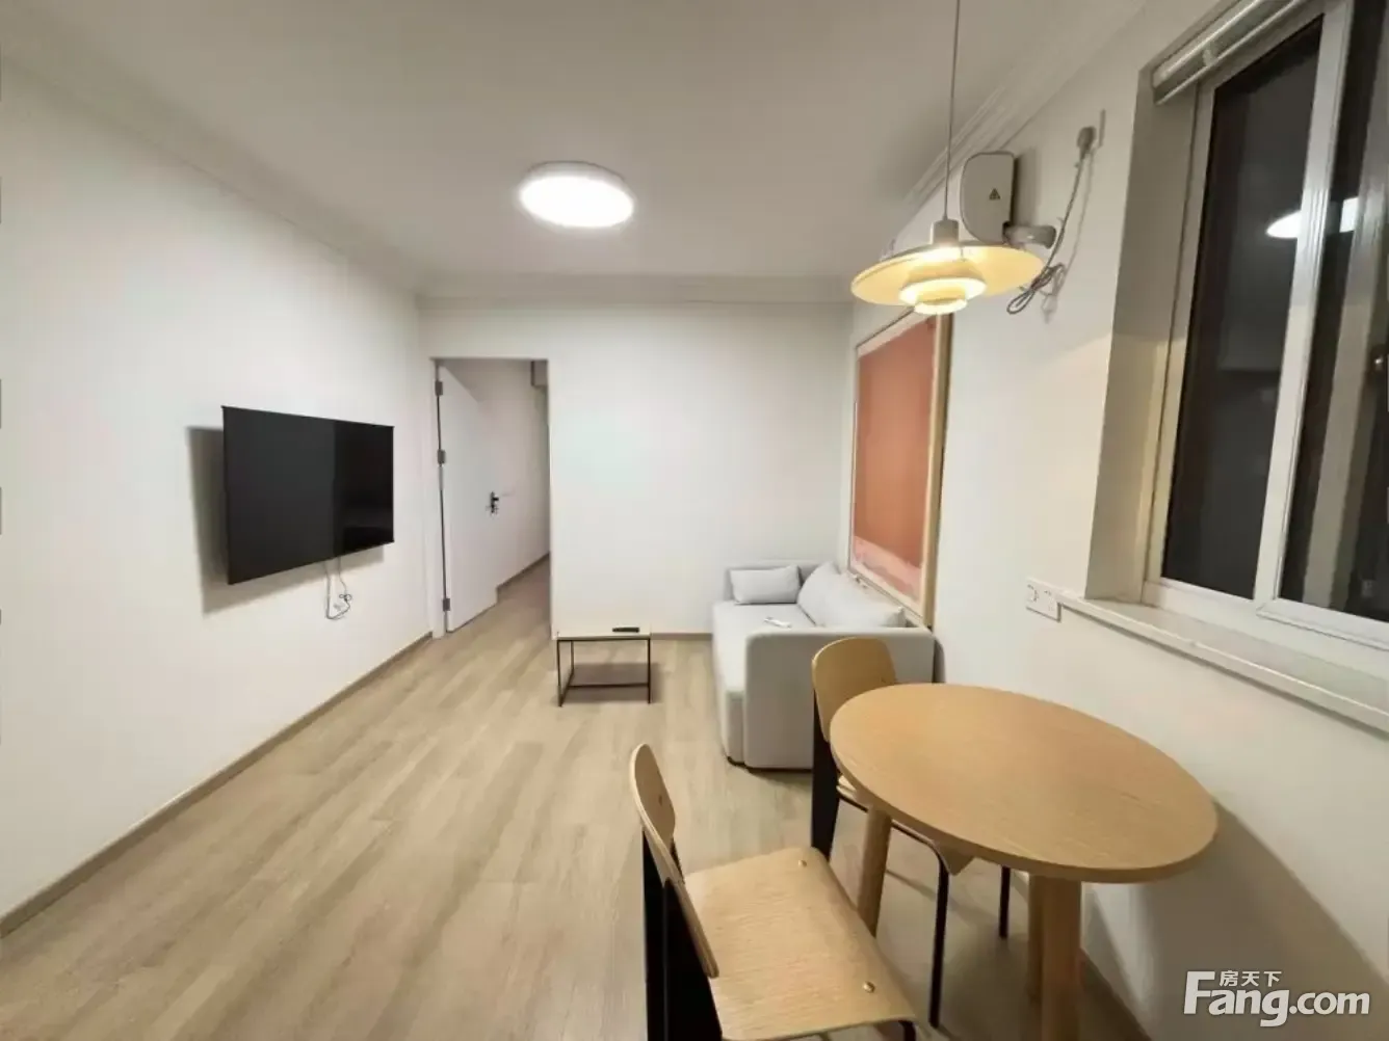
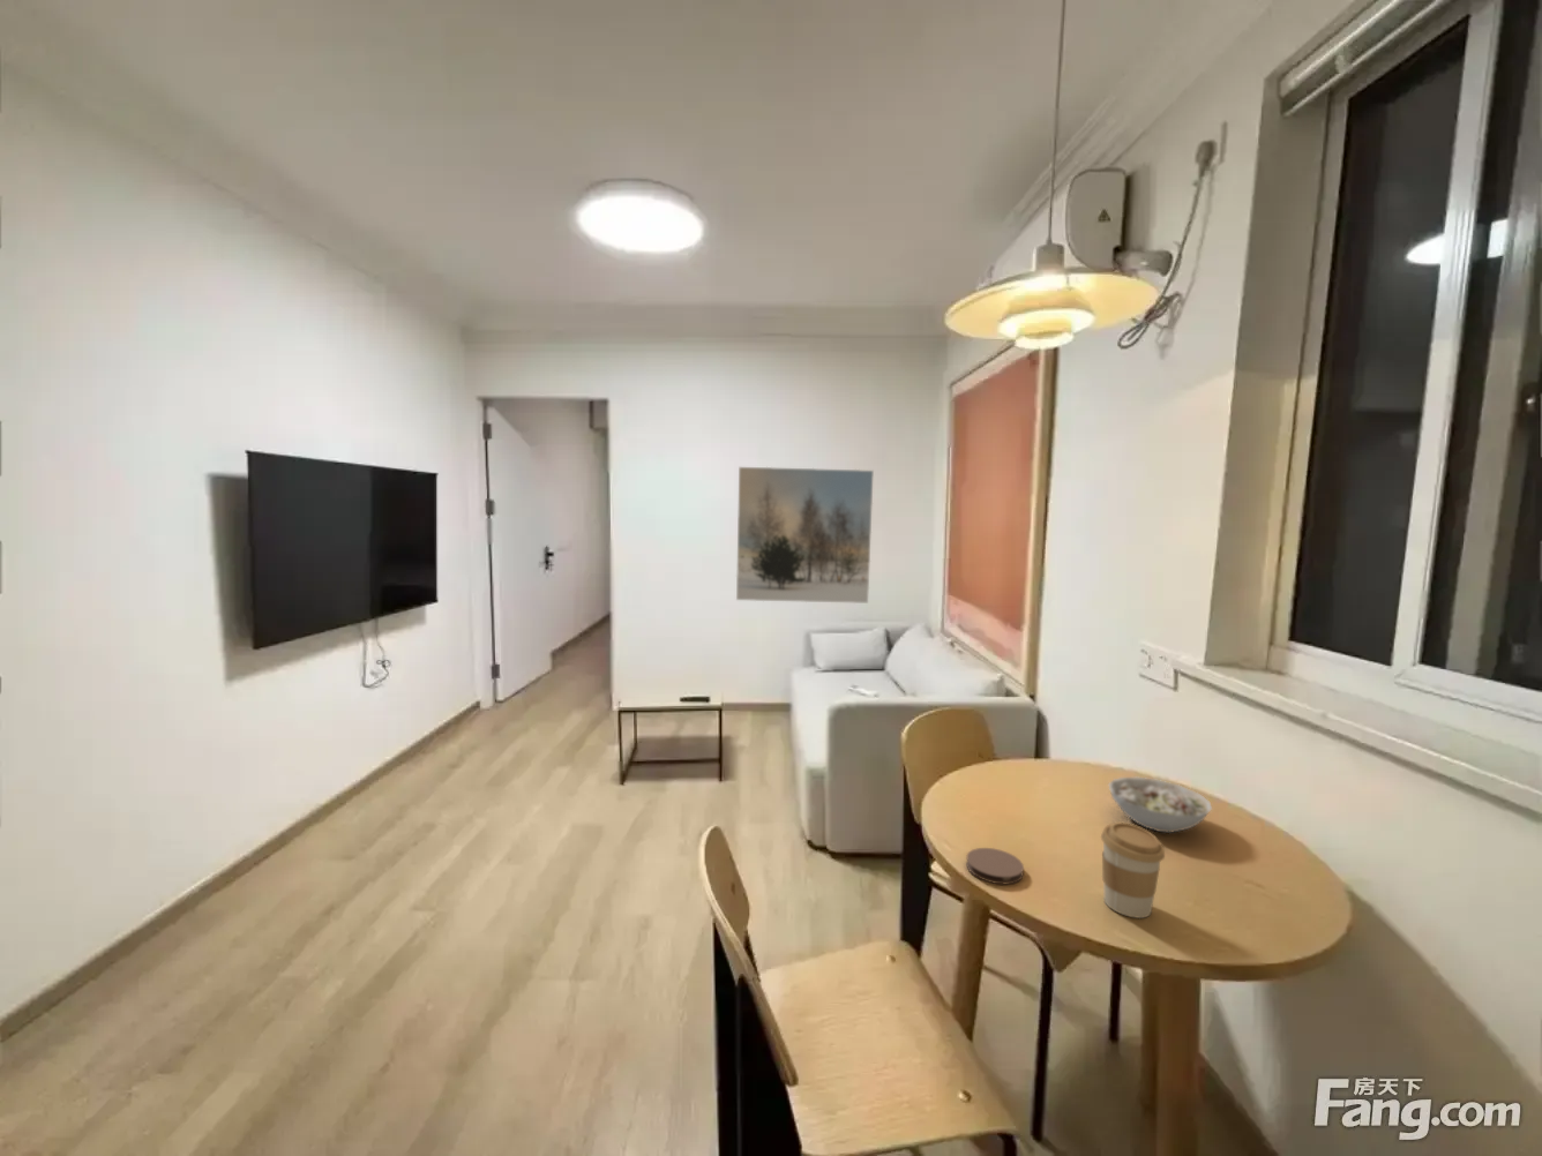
+ bowl [1109,776,1213,834]
+ coffee cup [1100,821,1166,919]
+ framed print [736,466,875,605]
+ coaster [965,846,1025,885]
